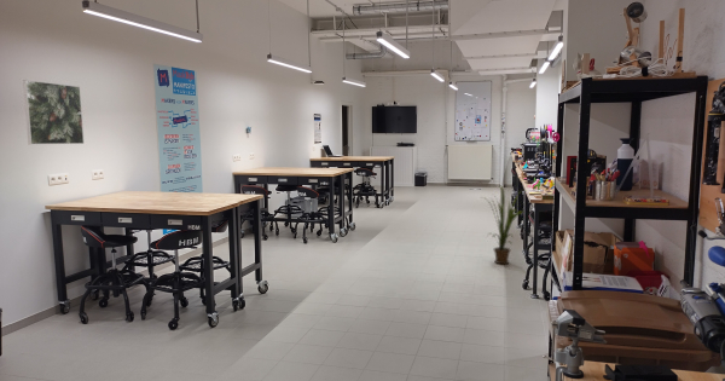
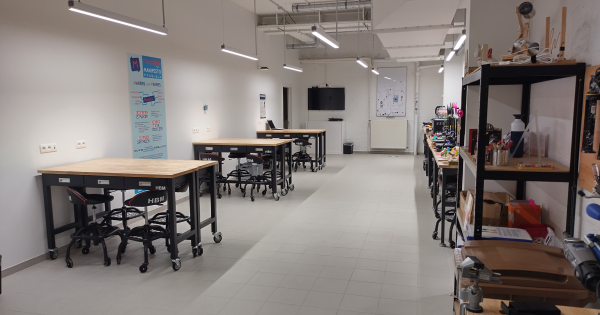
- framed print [22,79,85,145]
- house plant [481,185,523,265]
